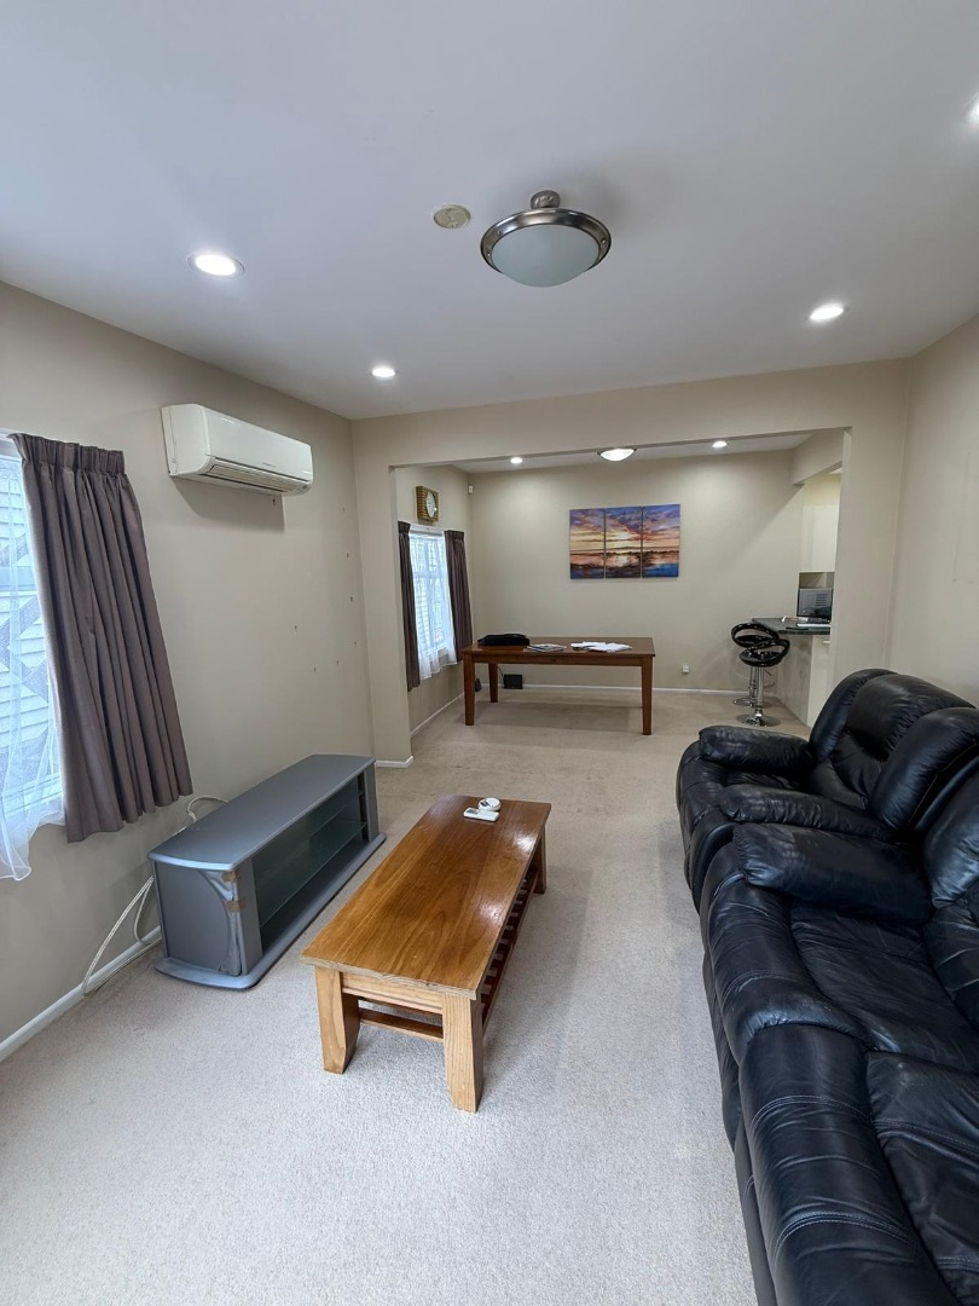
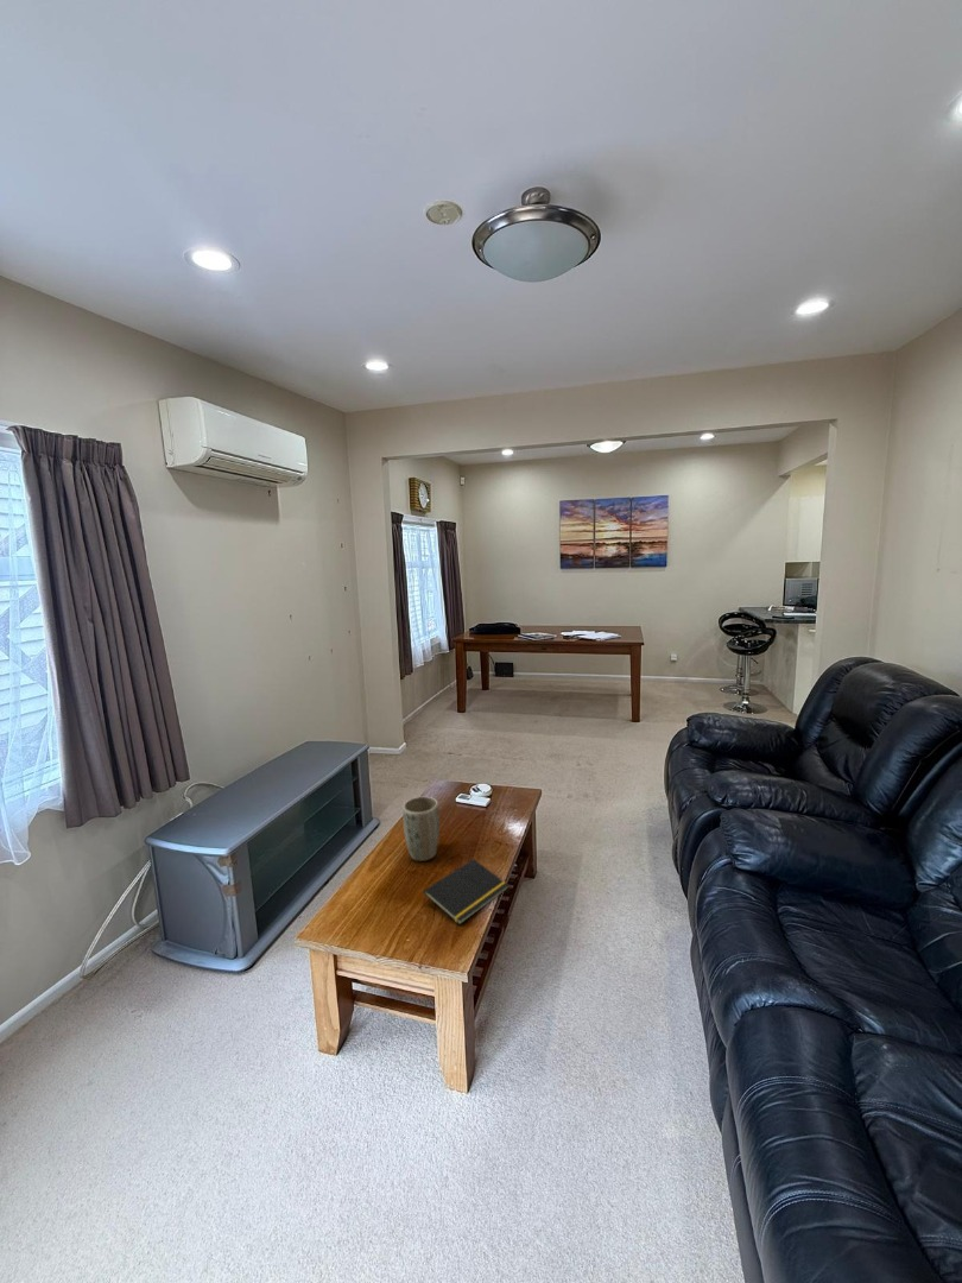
+ plant pot [401,796,441,862]
+ notepad [422,858,510,925]
